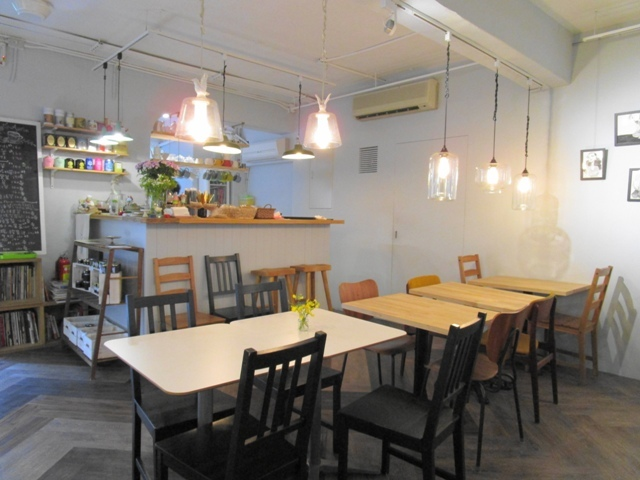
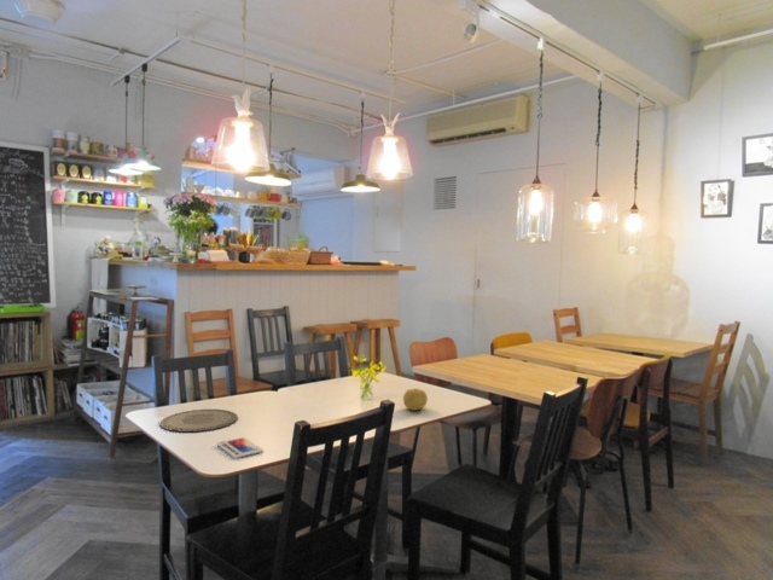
+ smartphone [216,436,265,459]
+ fruit [402,387,429,412]
+ plate [159,408,239,434]
